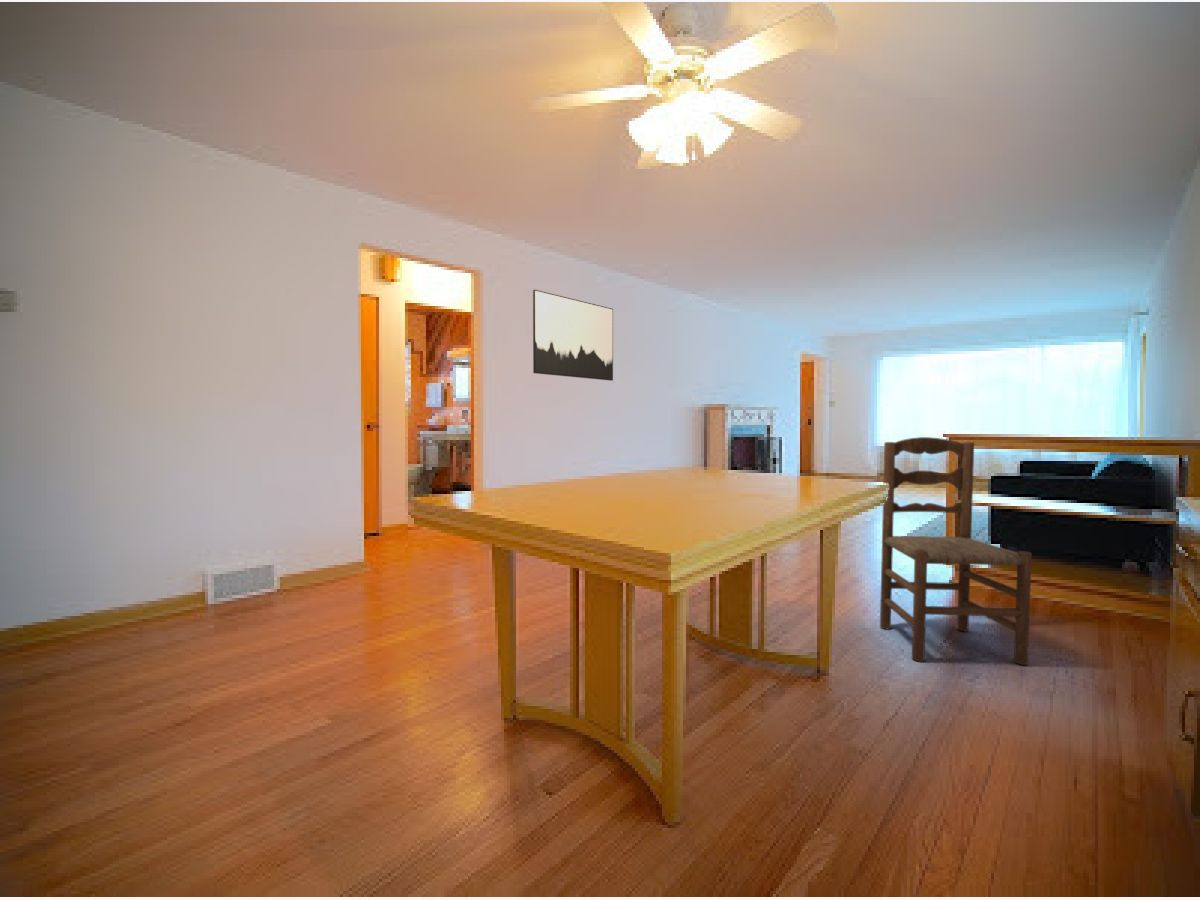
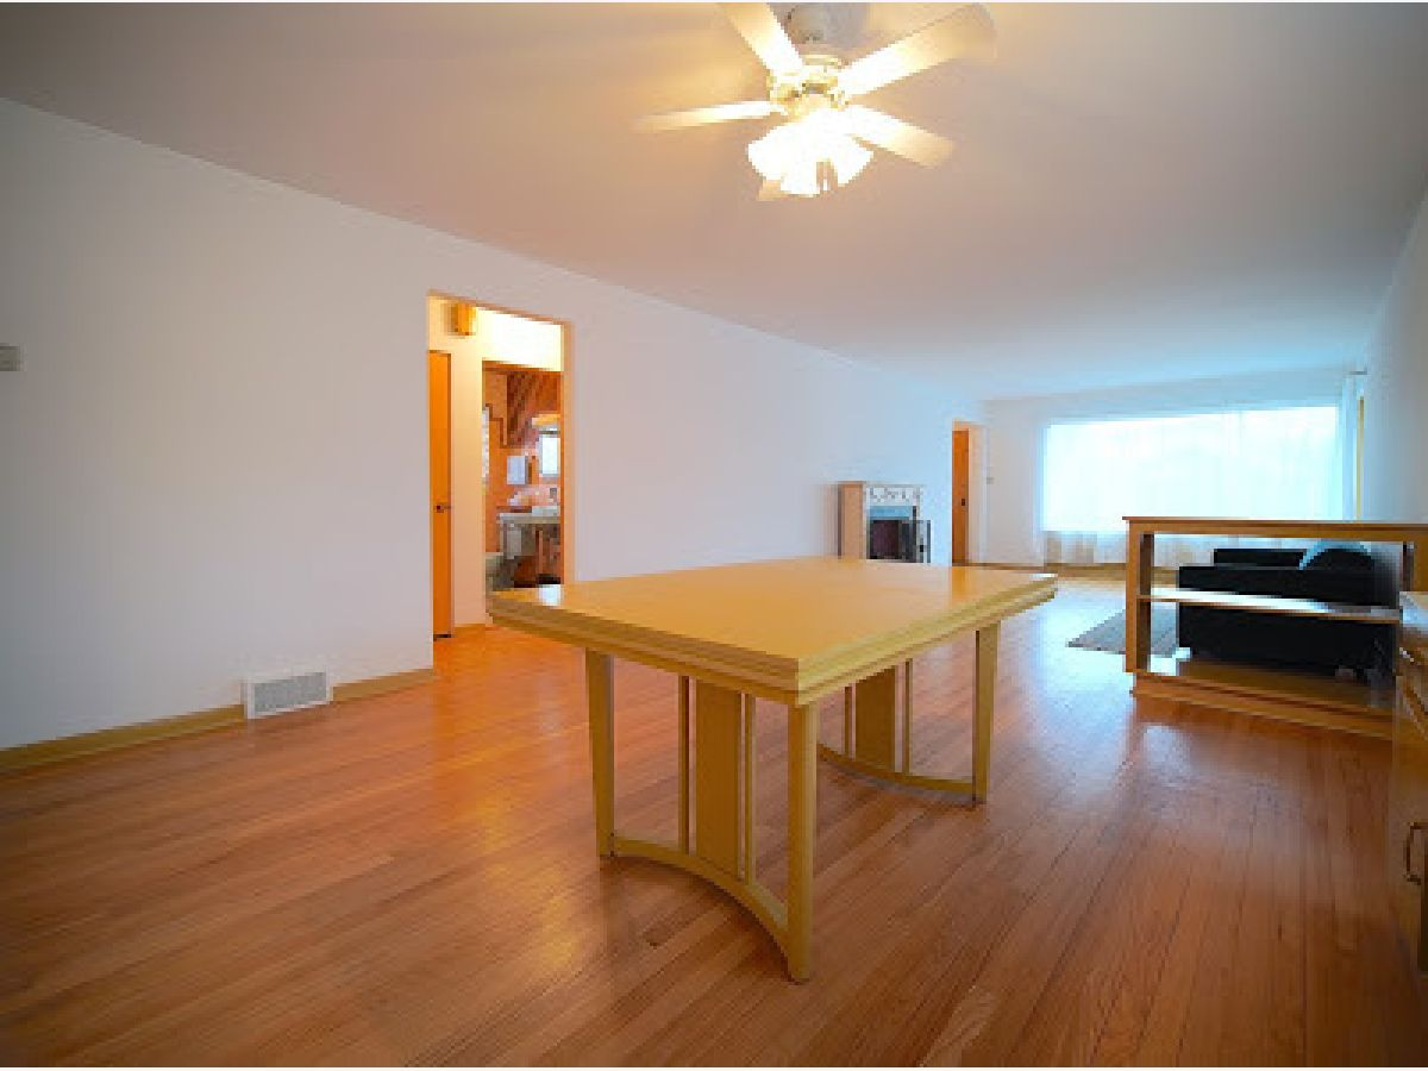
- wall art [532,289,614,382]
- dining chair [879,436,1033,666]
